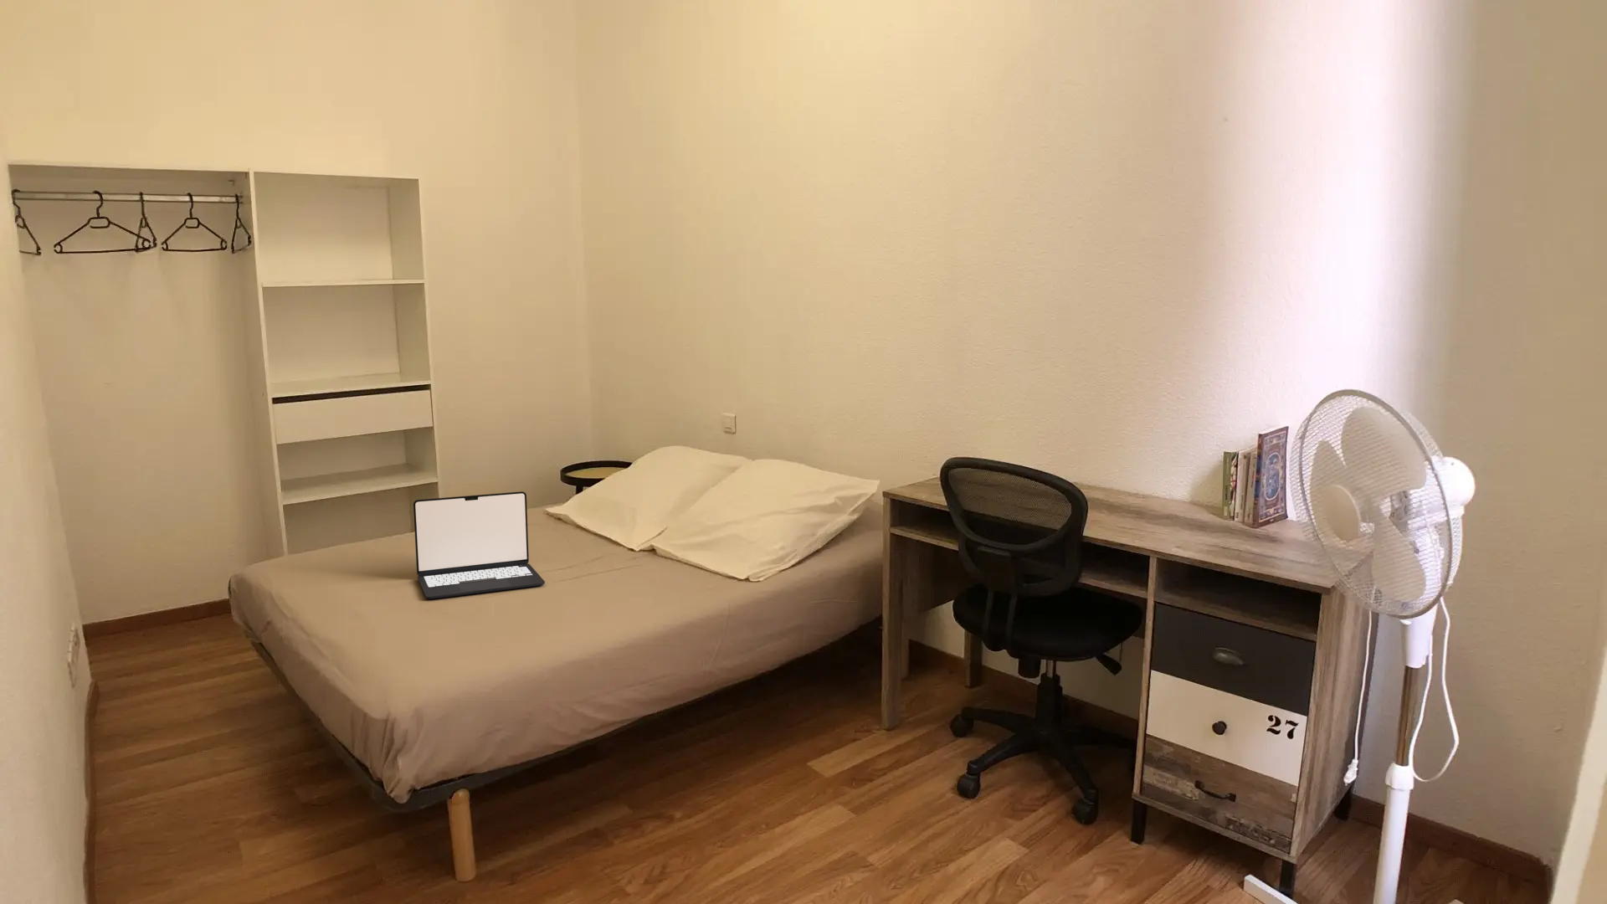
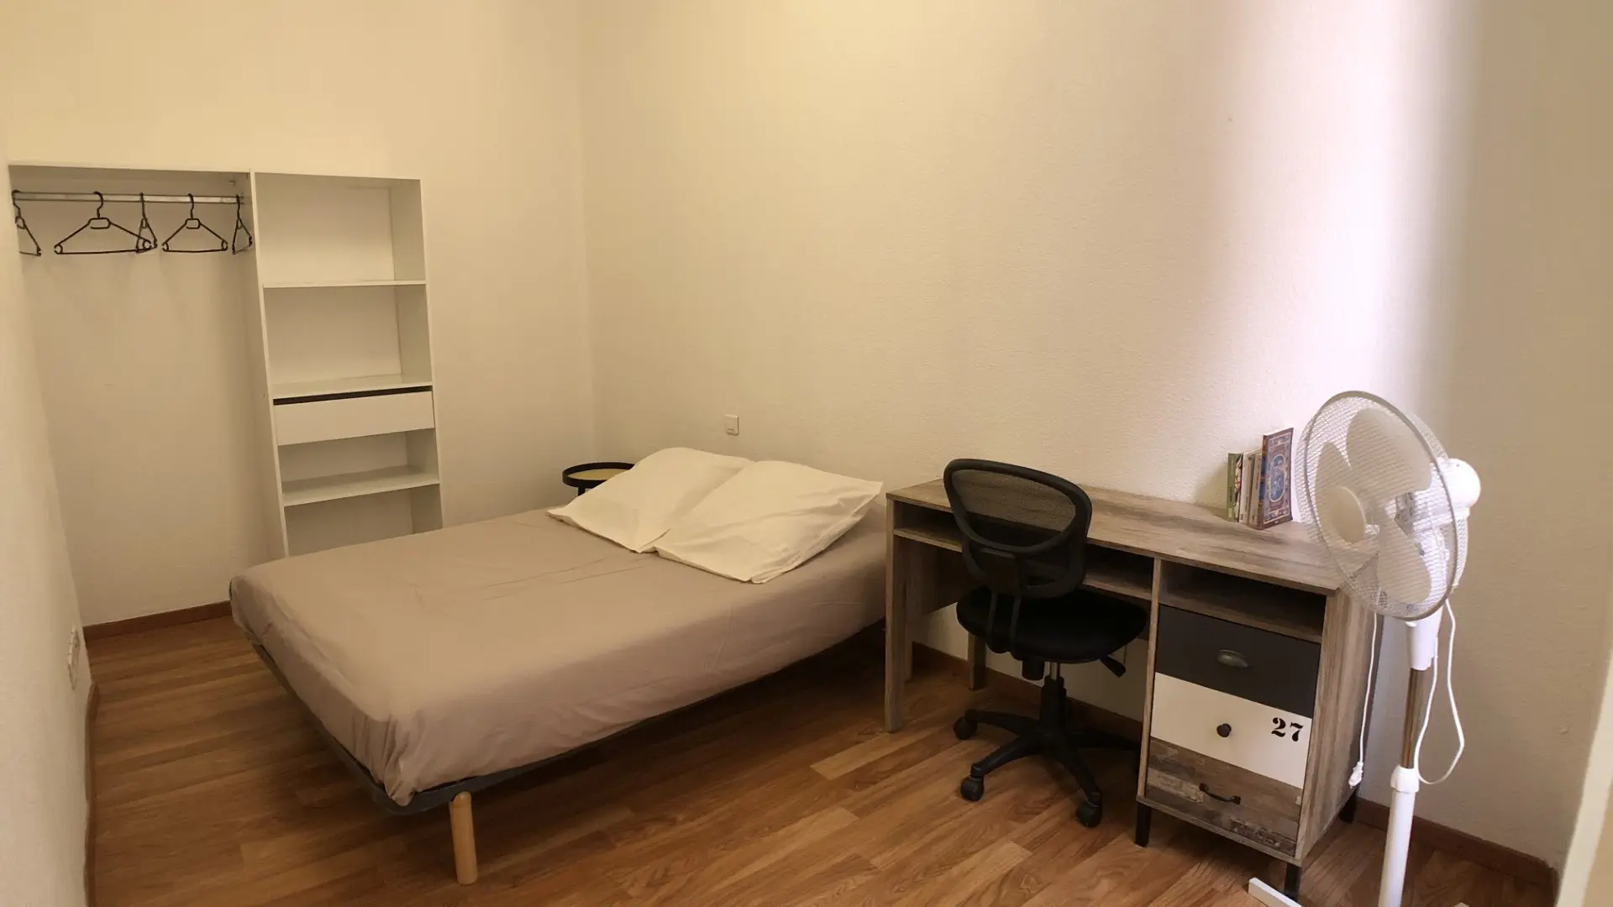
- laptop [413,490,545,599]
